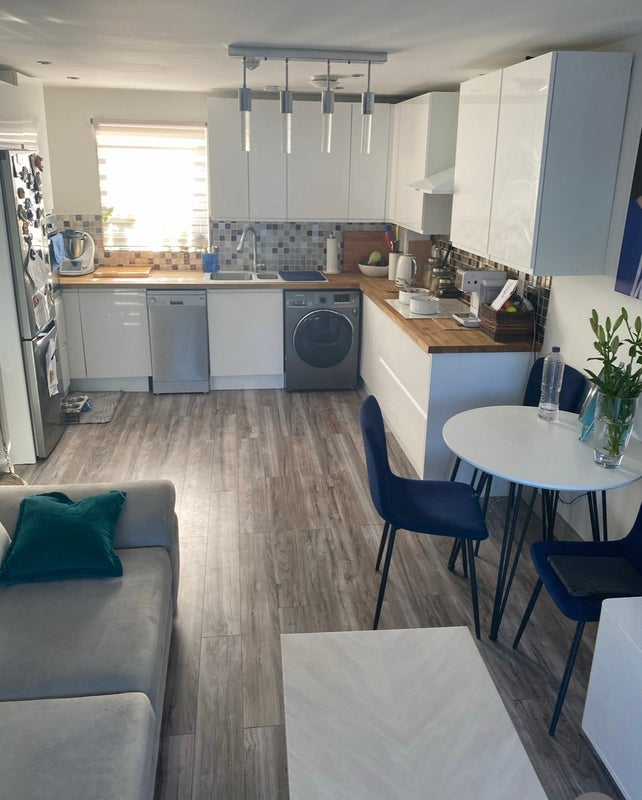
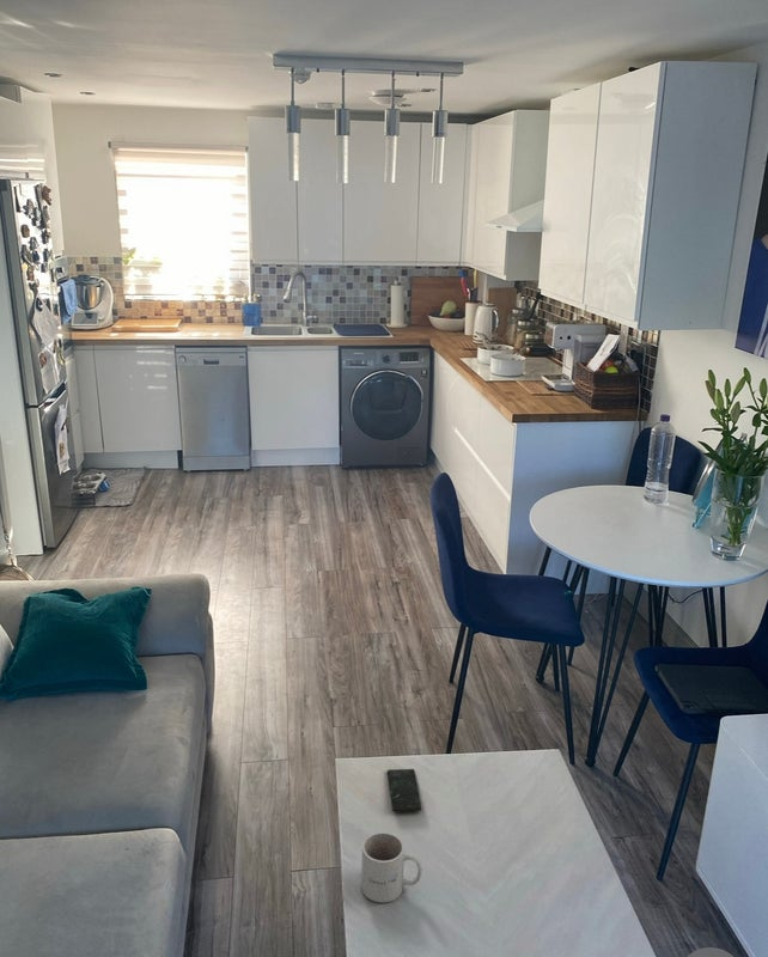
+ smartphone [386,768,422,812]
+ mug [360,831,423,903]
